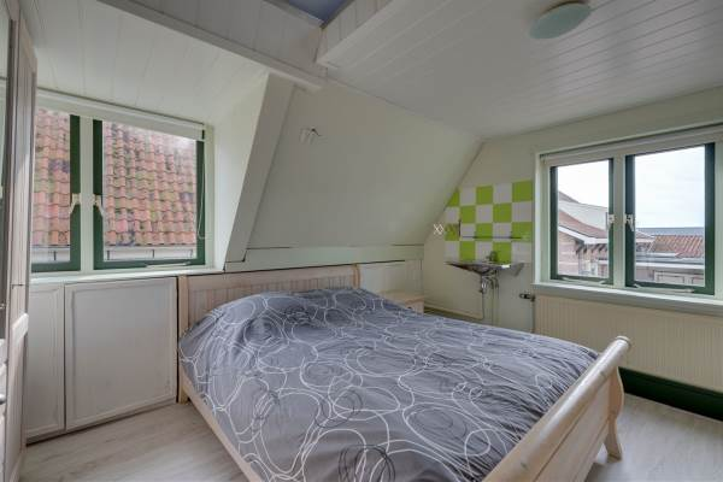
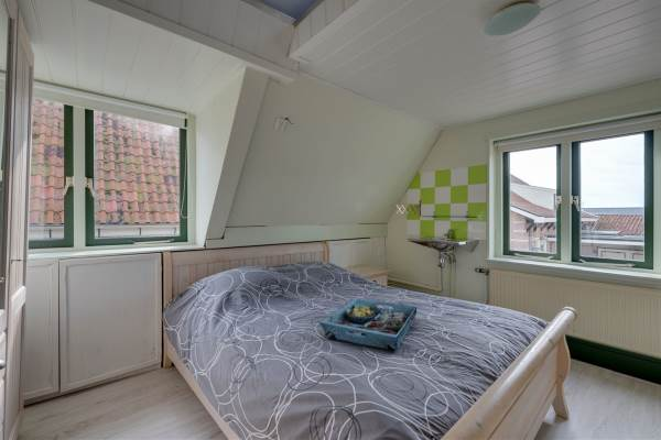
+ serving tray [318,297,418,352]
